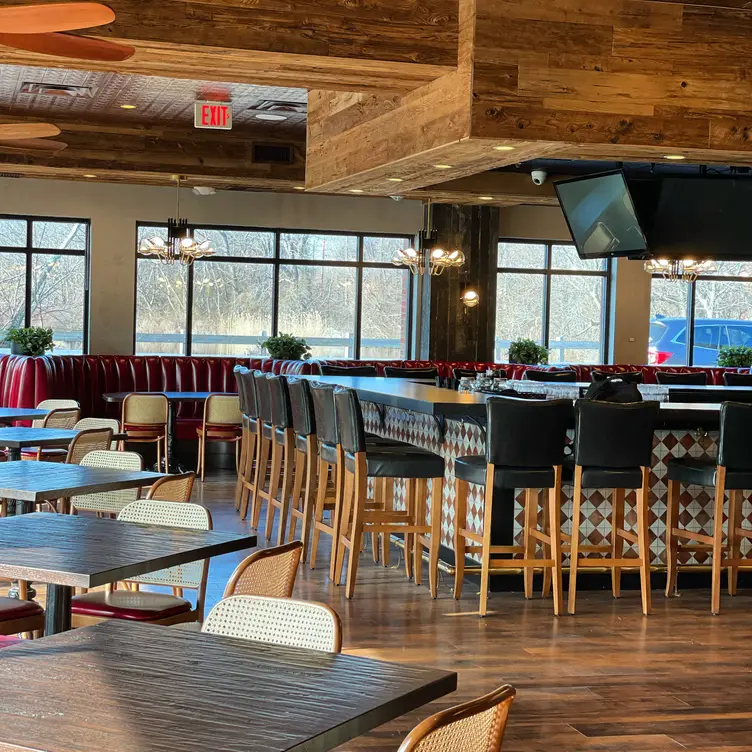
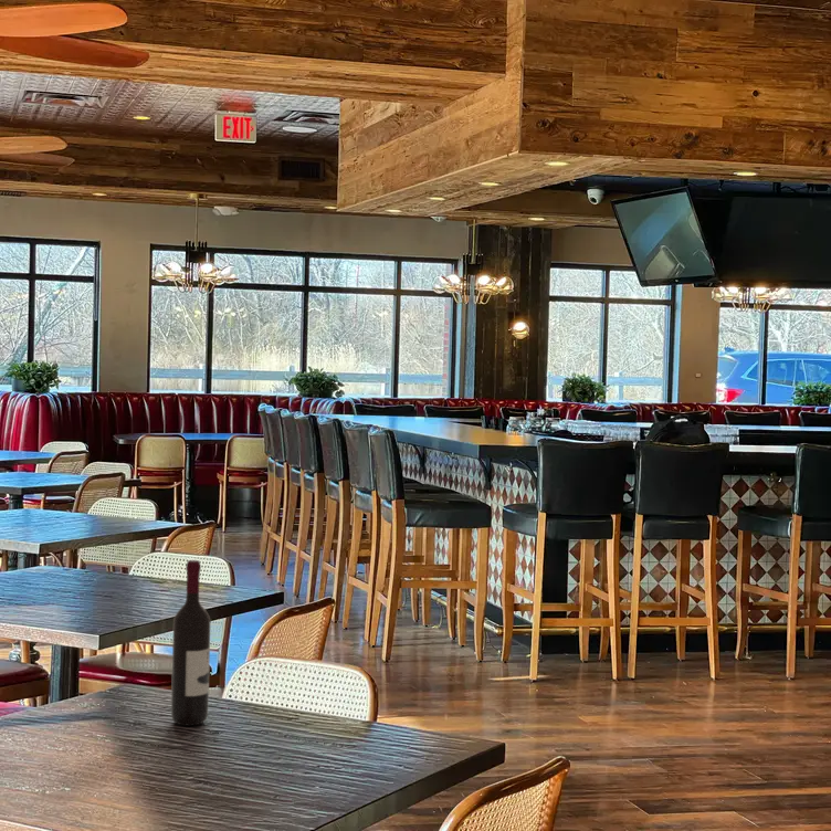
+ wine bottle [170,559,211,727]
